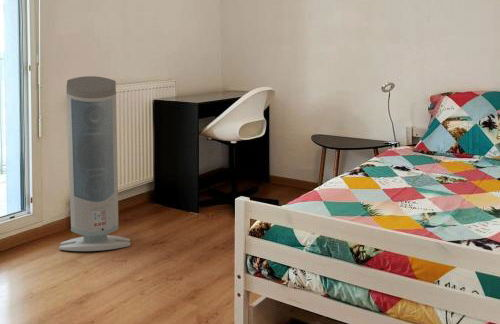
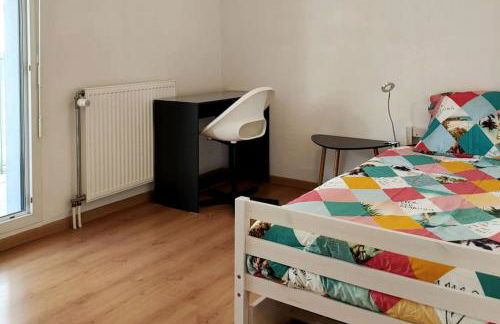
- air purifier [58,75,131,252]
